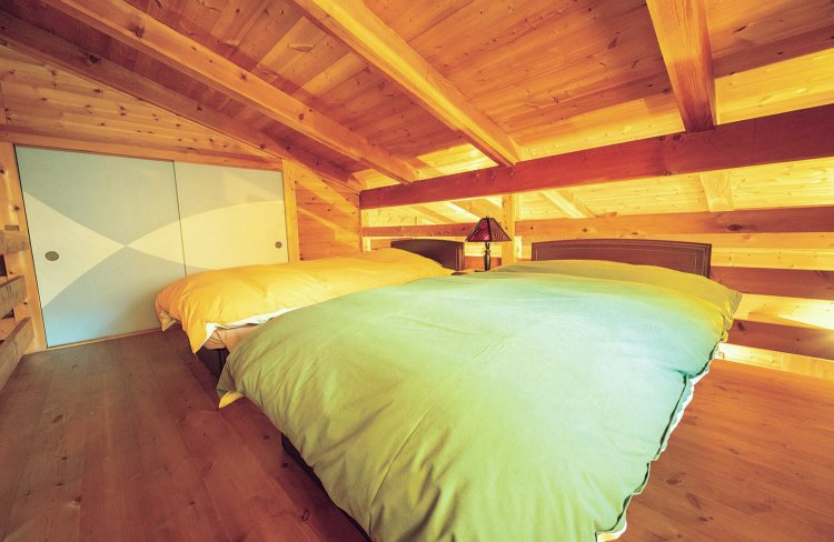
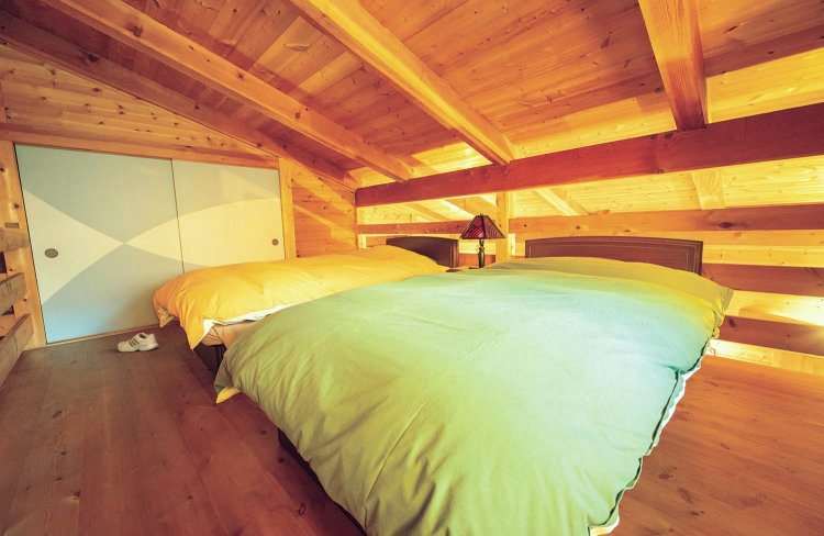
+ shoe [116,332,160,354]
